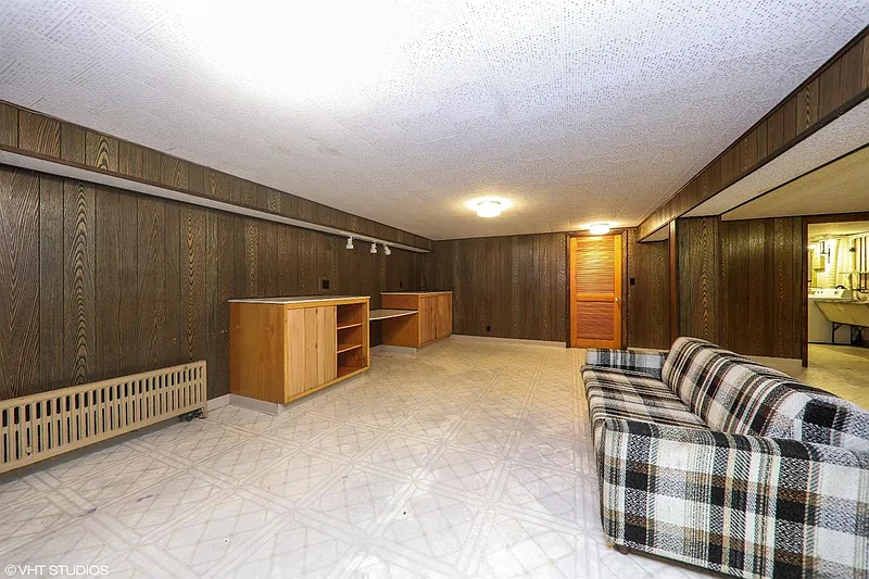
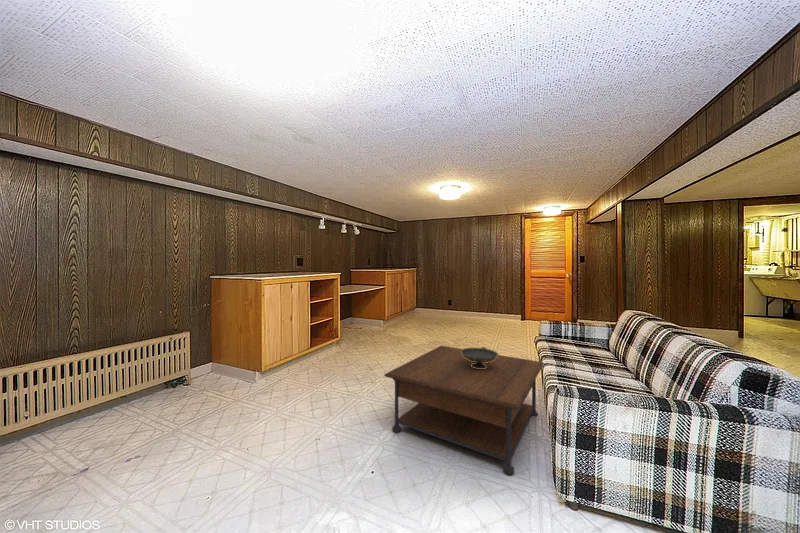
+ decorative bowl [461,346,499,369]
+ coffee table [383,345,545,475]
